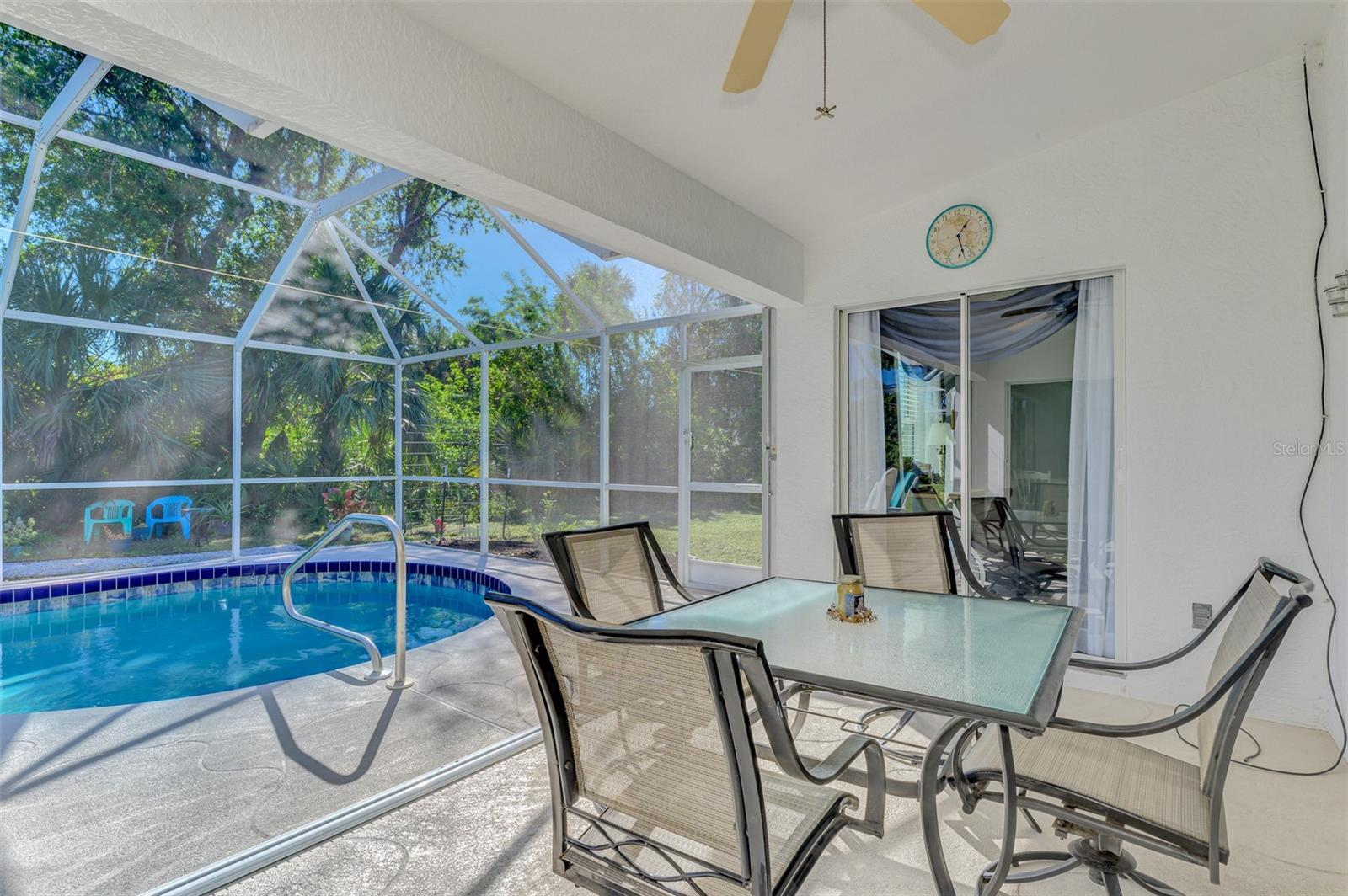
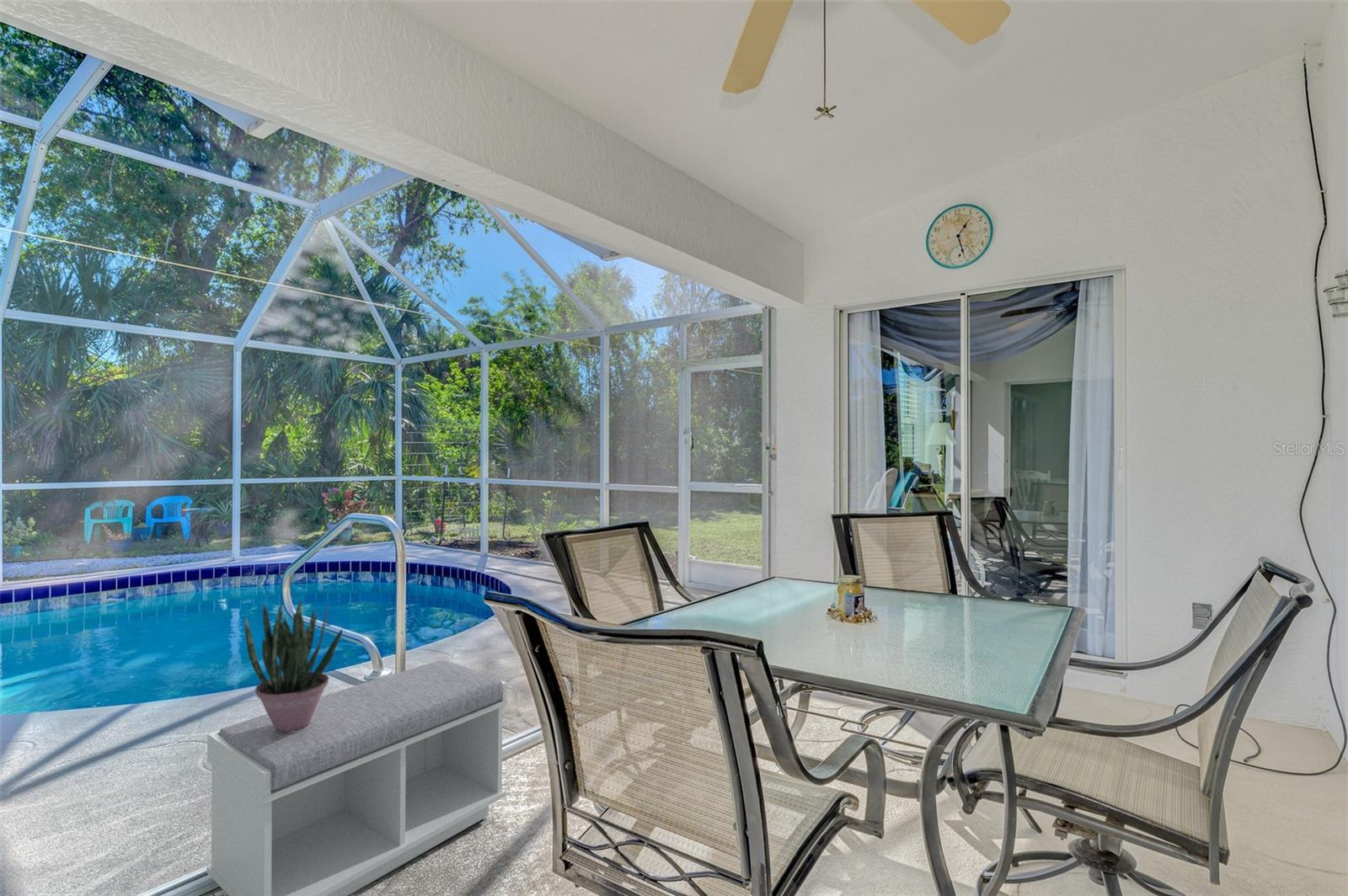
+ bench [206,659,508,896]
+ potted plant [243,599,344,733]
